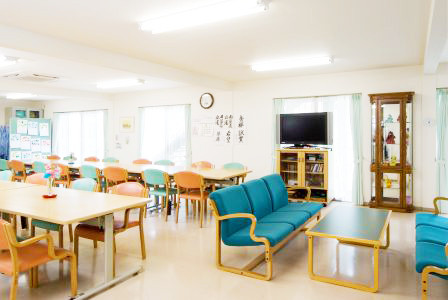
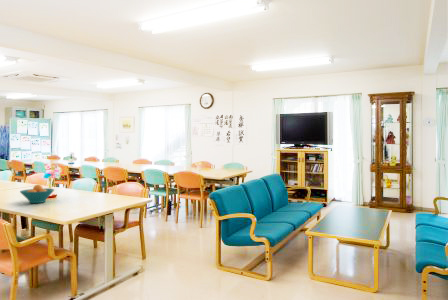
+ fruit bowl [19,184,55,204]
